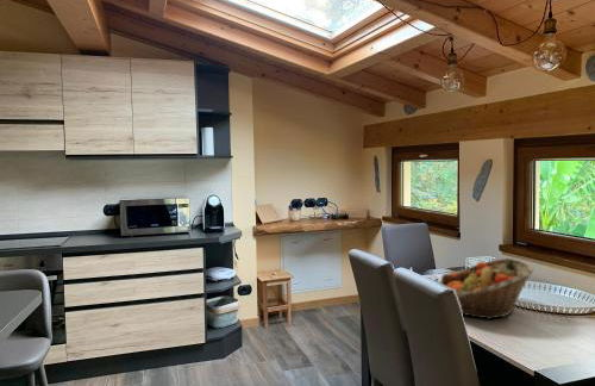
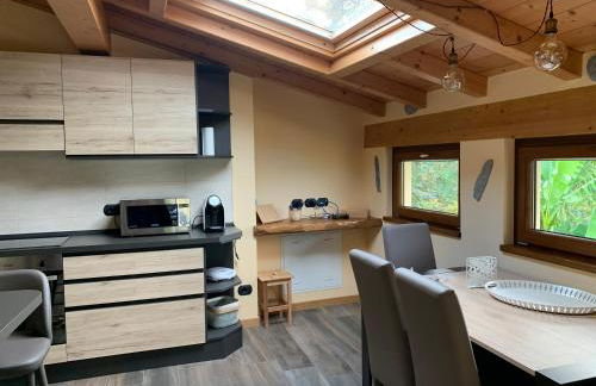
- fruit basket [438,257,536,320]
